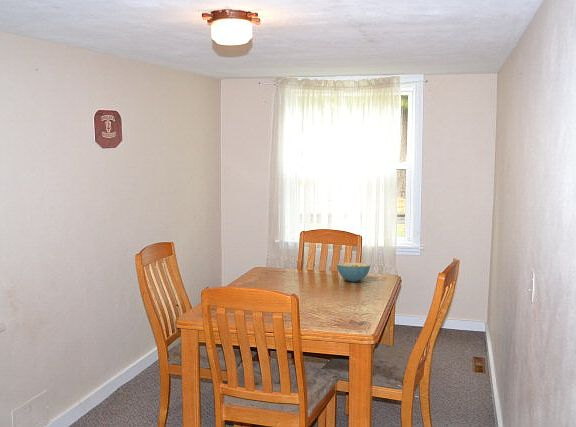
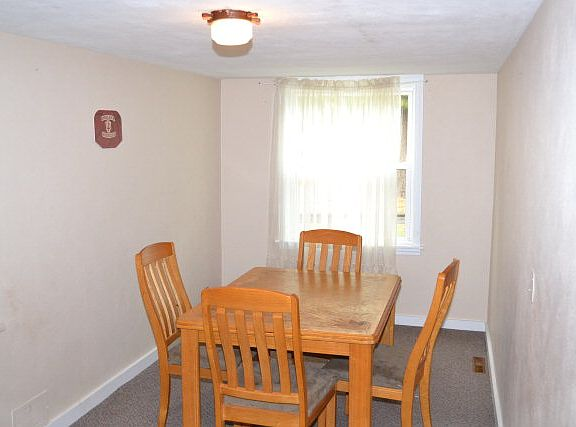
- cereal bowl [336,262,371,283]
